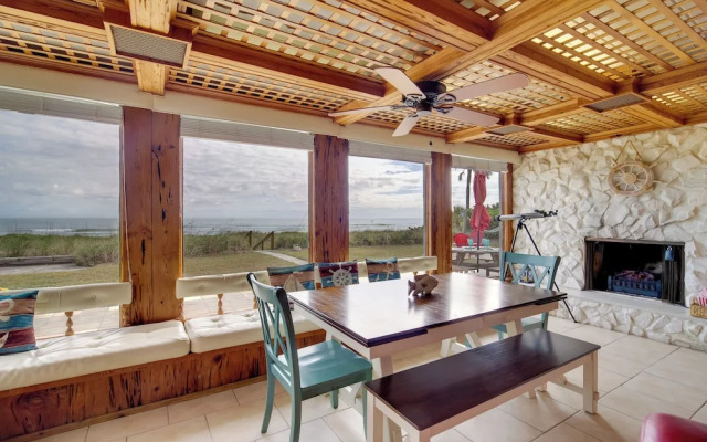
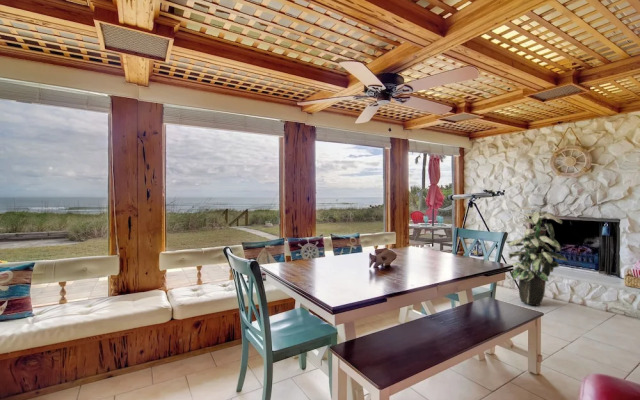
+ indoor plant [504,206,569,307]
